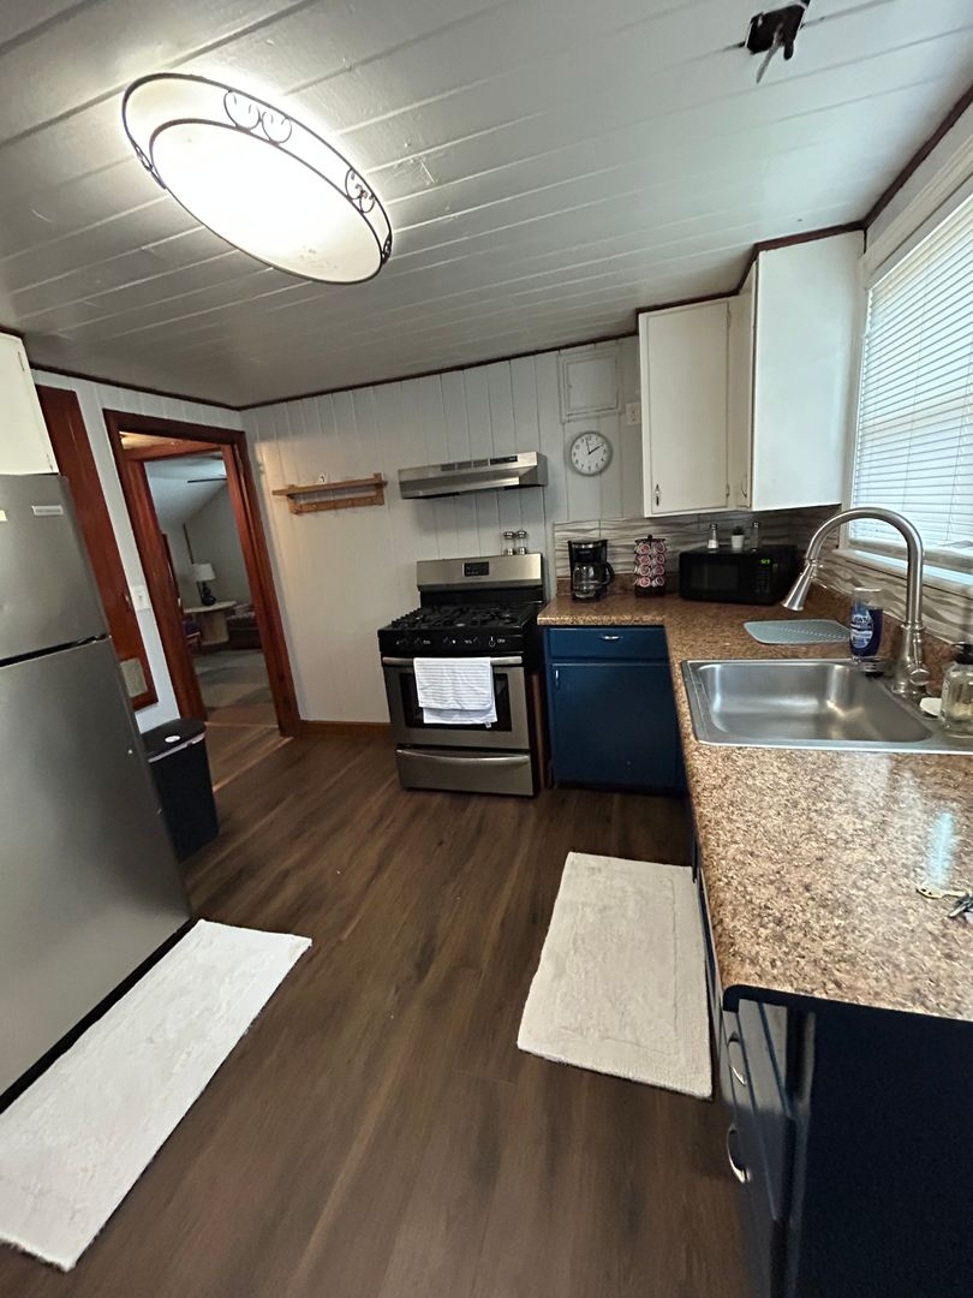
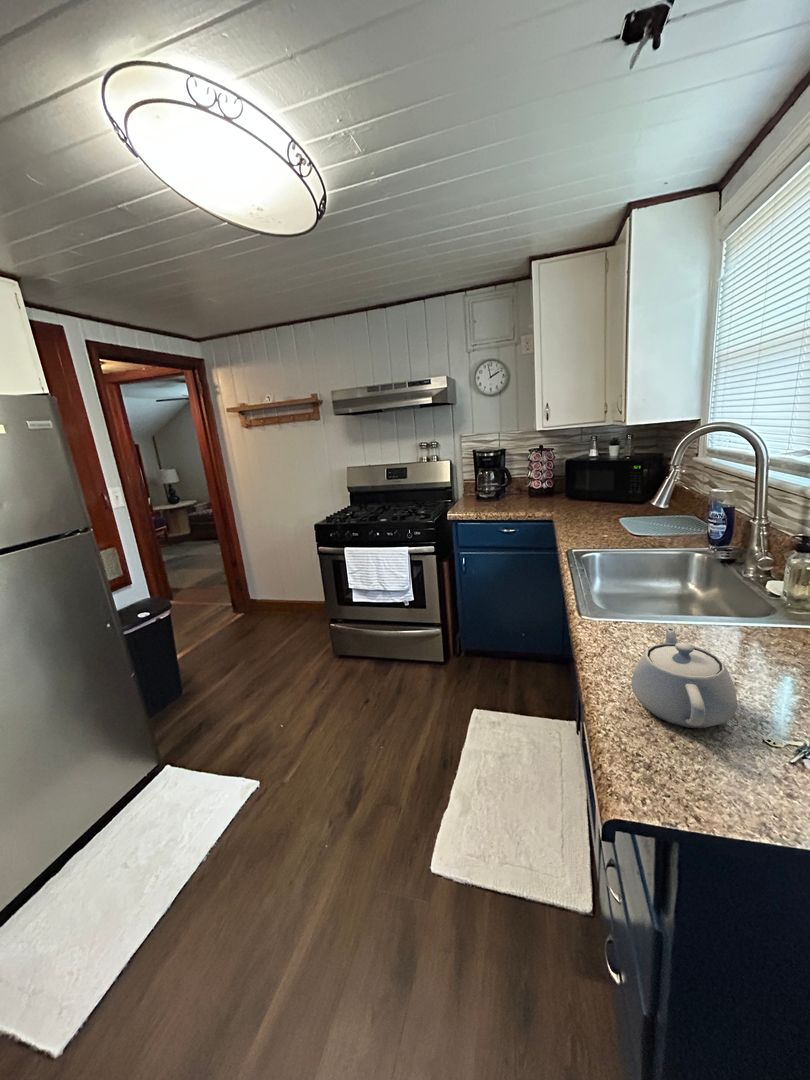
+ teapot [630,624,739,729]
